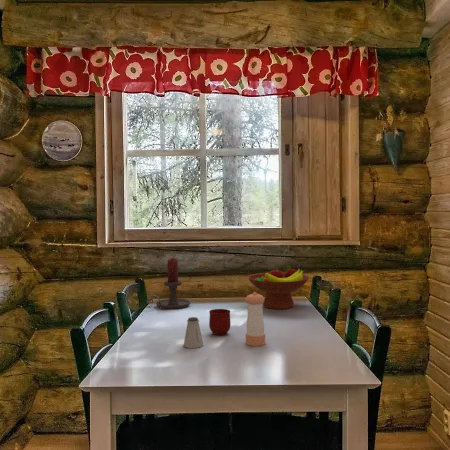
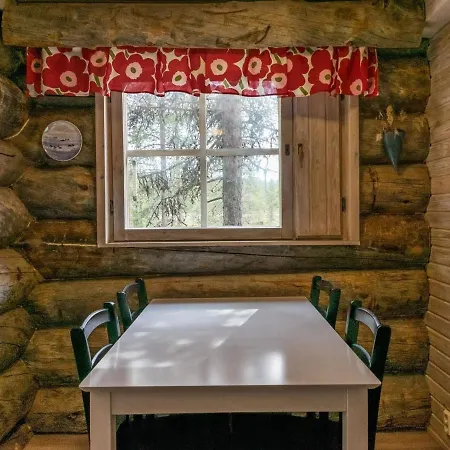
- mug [208,308,231,336]
- candle holder [146,257,191,310]
- saltshaker [183,316,204,349]
- fruit bowl [246,264,311,310]
- pepper shaker [245,291,266,347]
